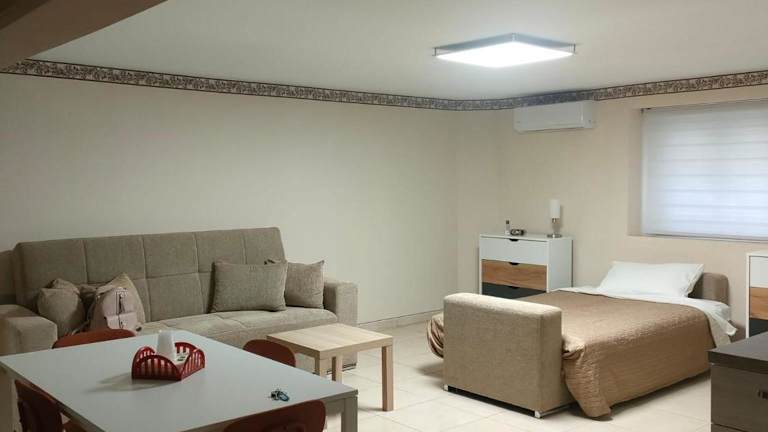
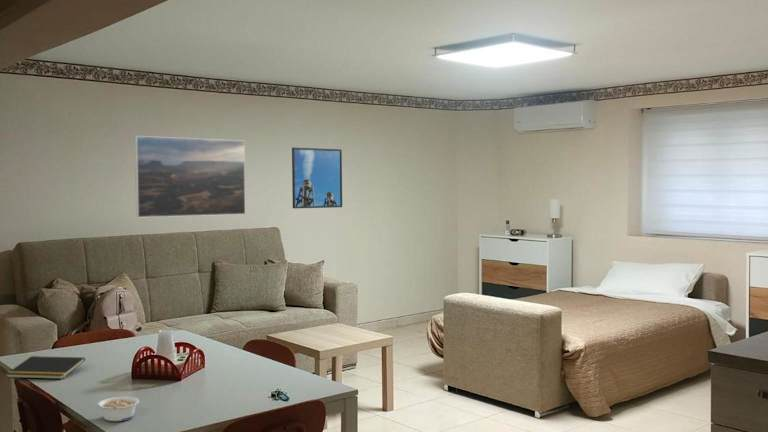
+ notepad [5,355,86,380]
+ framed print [291,147,343,209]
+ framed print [134,135,247,218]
+ legume [96,396,140,422]
